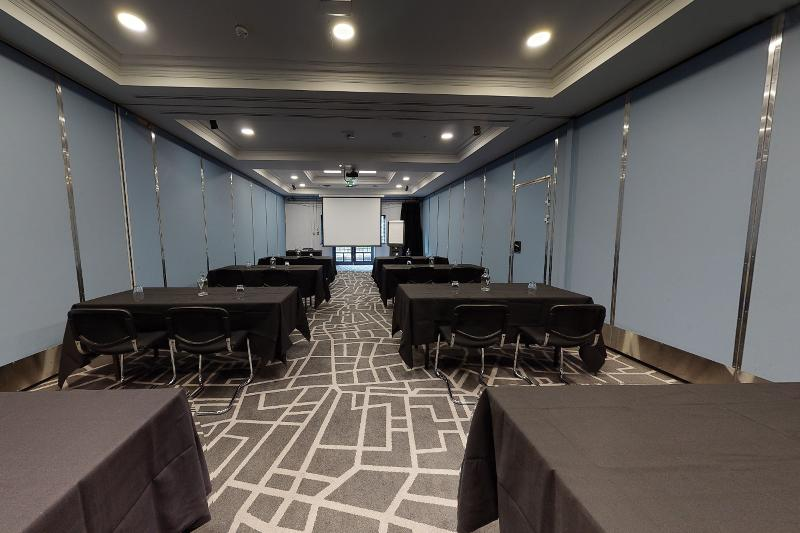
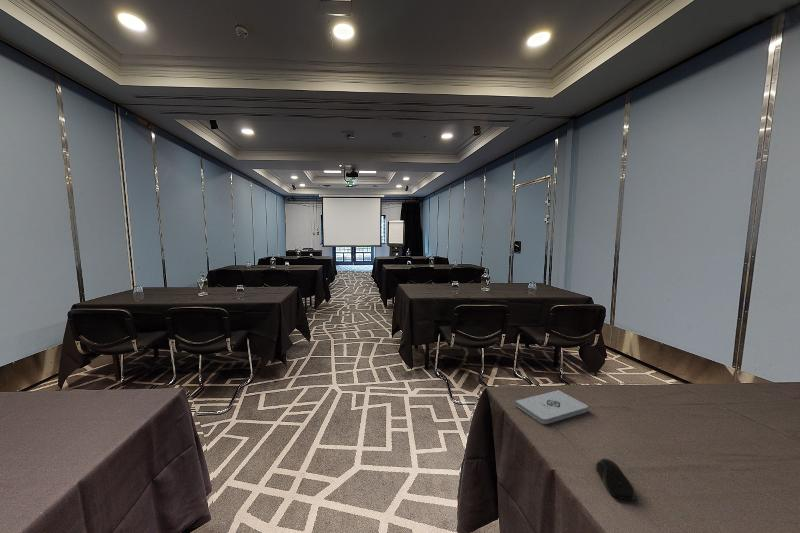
+ notepad [514,389,589,425]
+ computer mouse [595,457,636,500]
